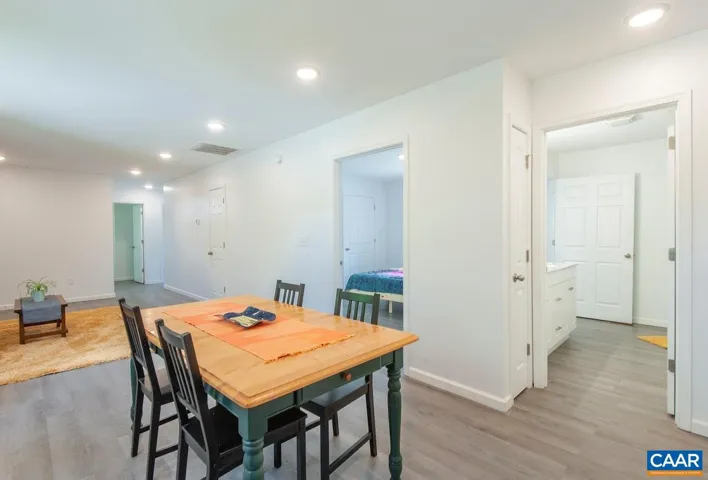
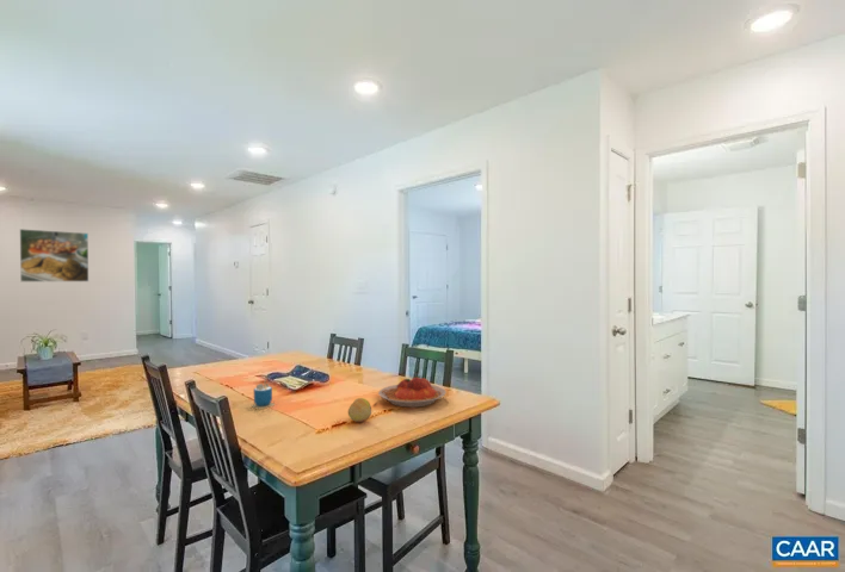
+ fruit [347,397,372,423]
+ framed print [19,228,90,282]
+ plate [377,374,448,408]
+ cup [251,374,276,410]
